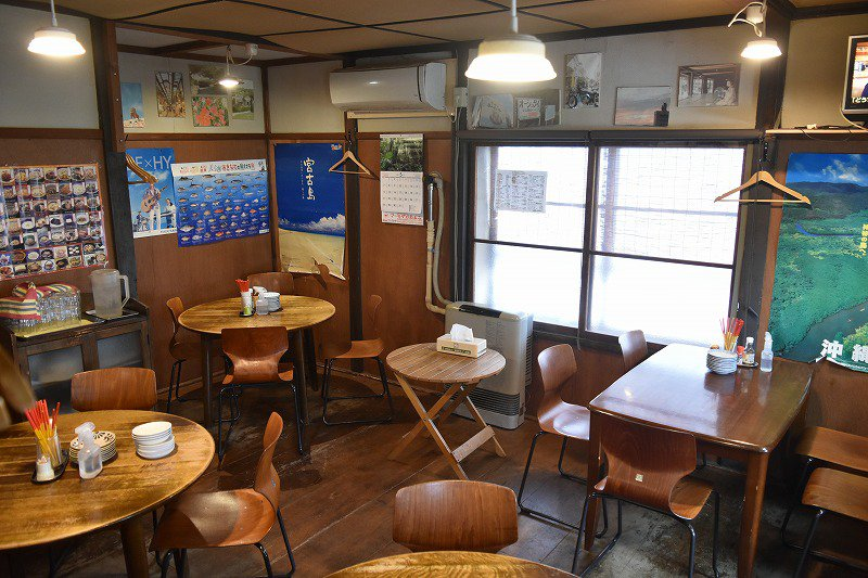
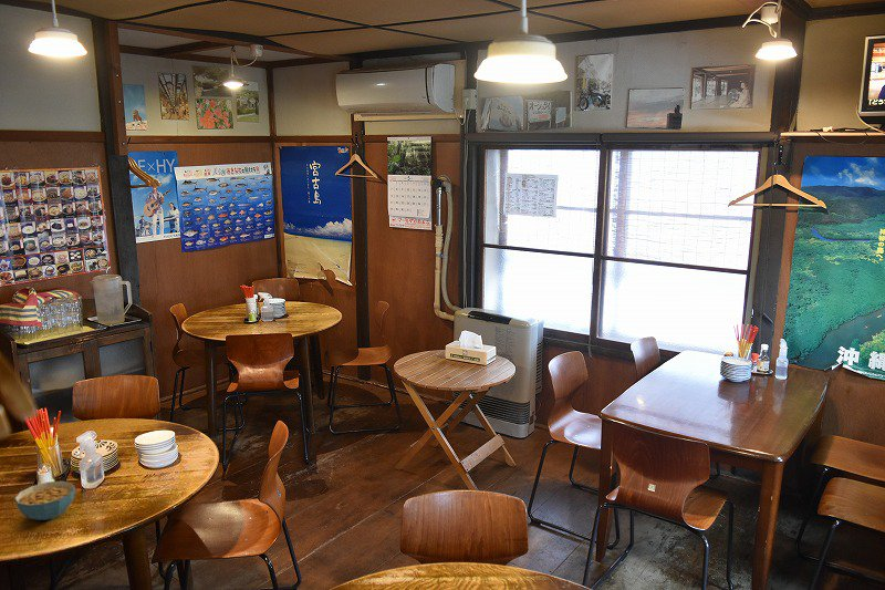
+ cereal bowl [13,480,76,521]
